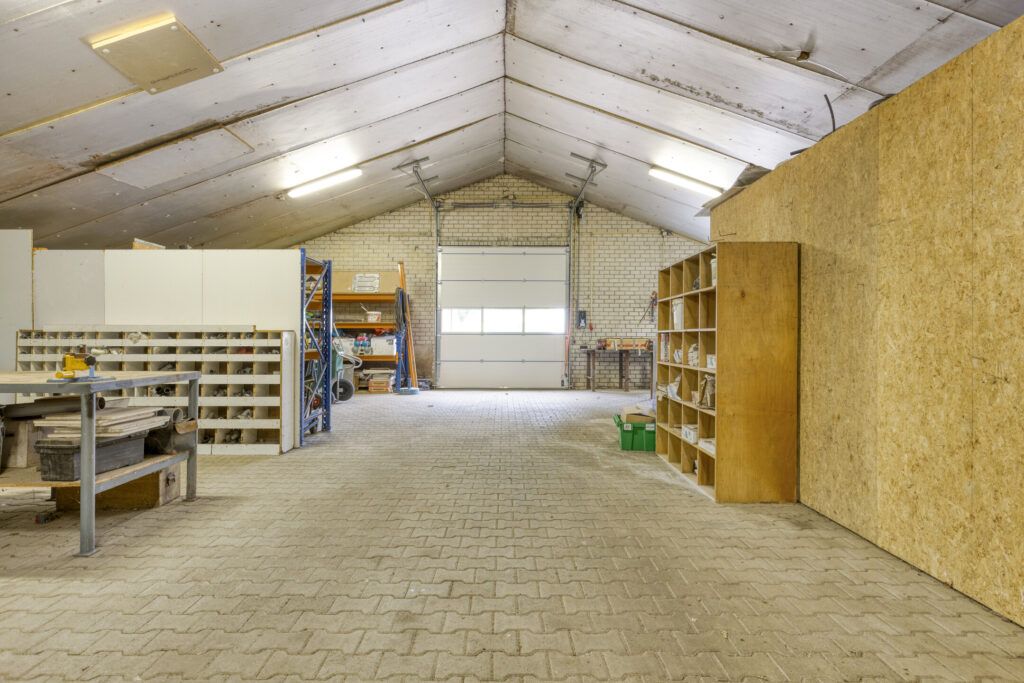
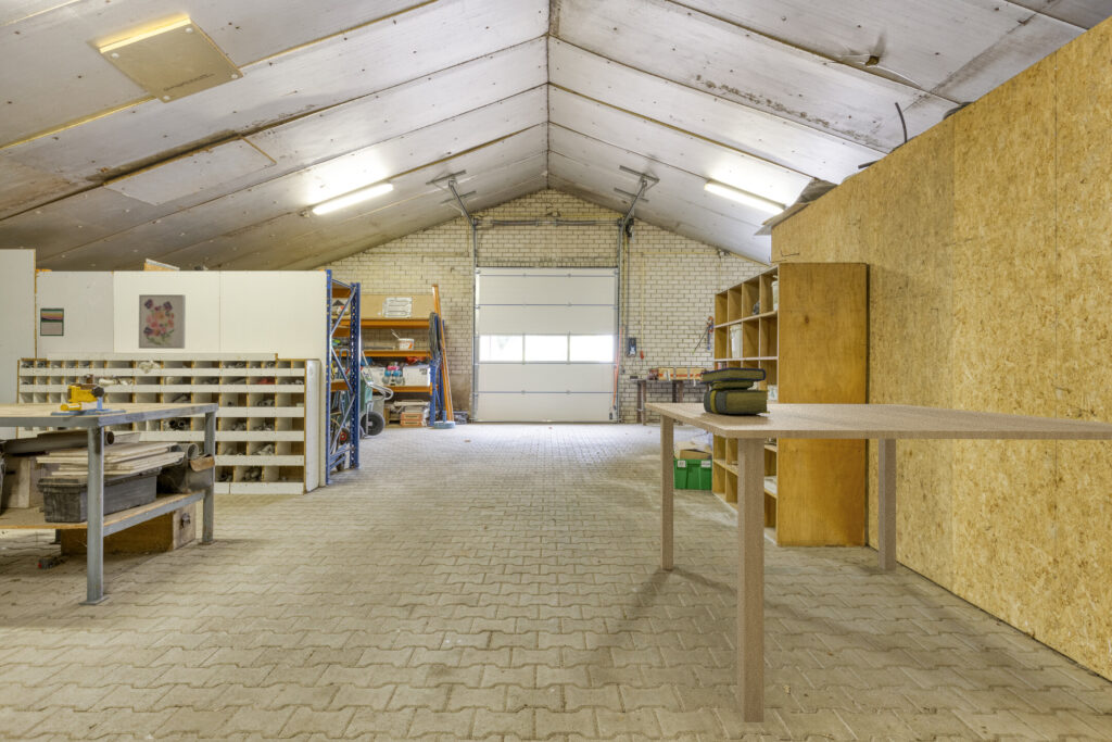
+ wall art [138,293,187,350]
+ stack of books [699,366,771,414]
+ dining table [644,402,1112,724]
+ calendar [39,306,65,337]
